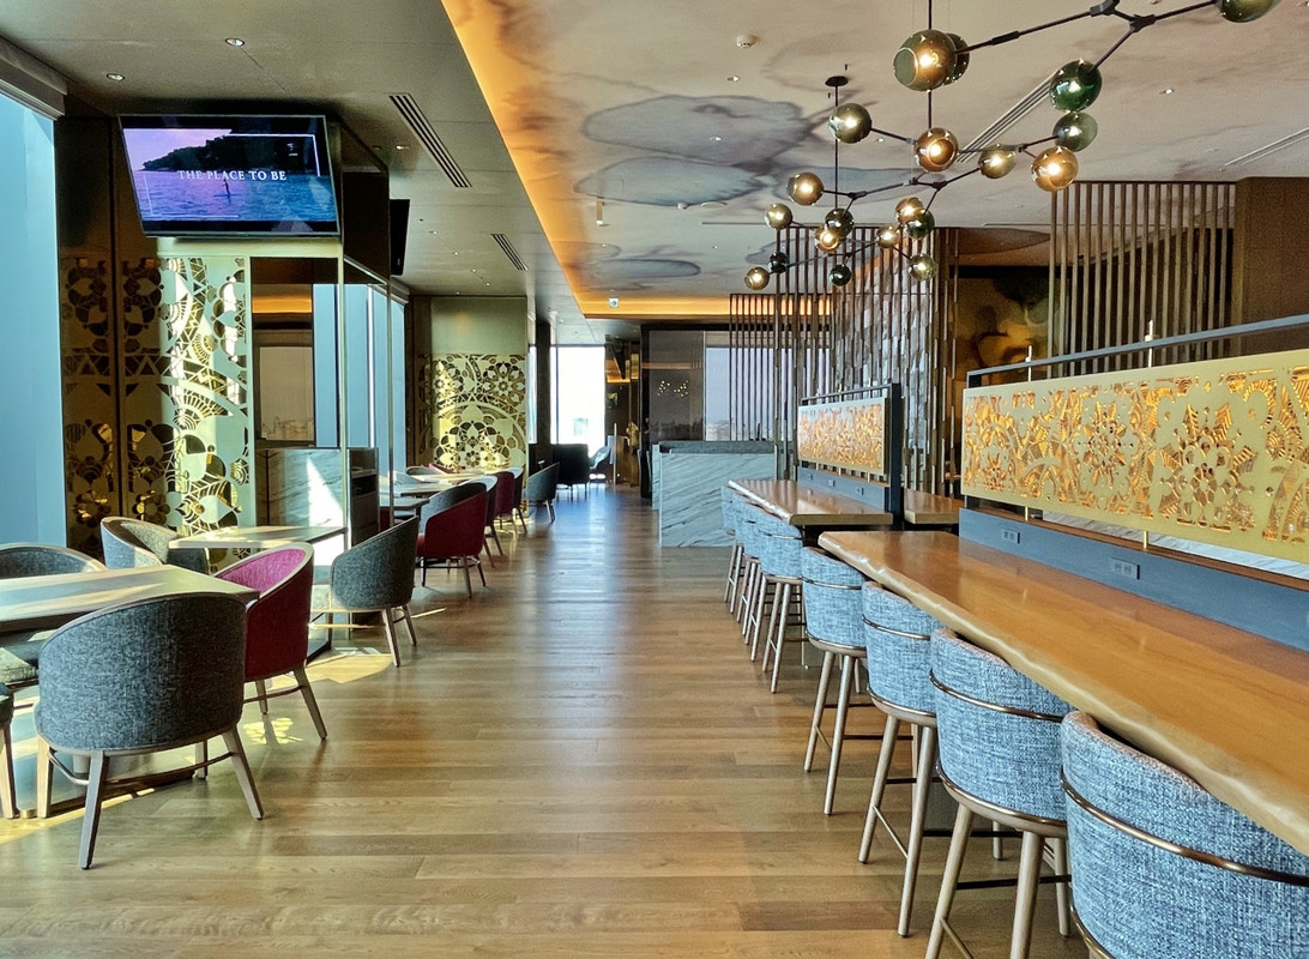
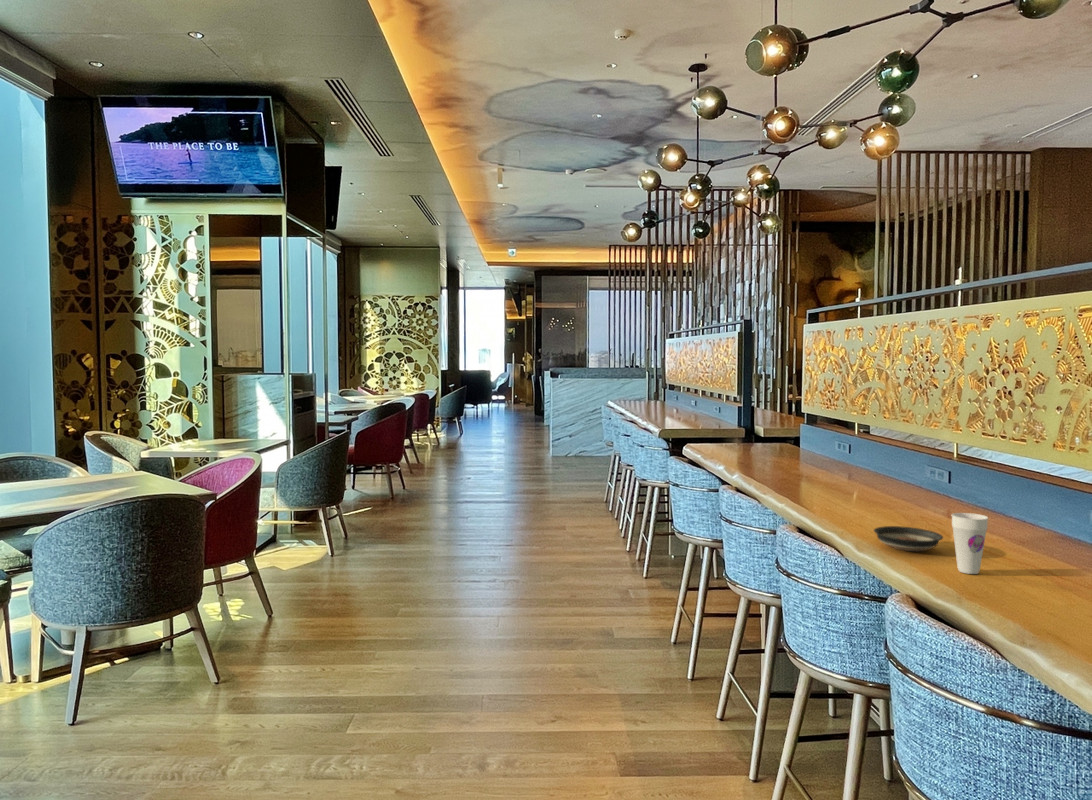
+ cup [950,512,989,575]
+ saucer [873,525,944,552]
